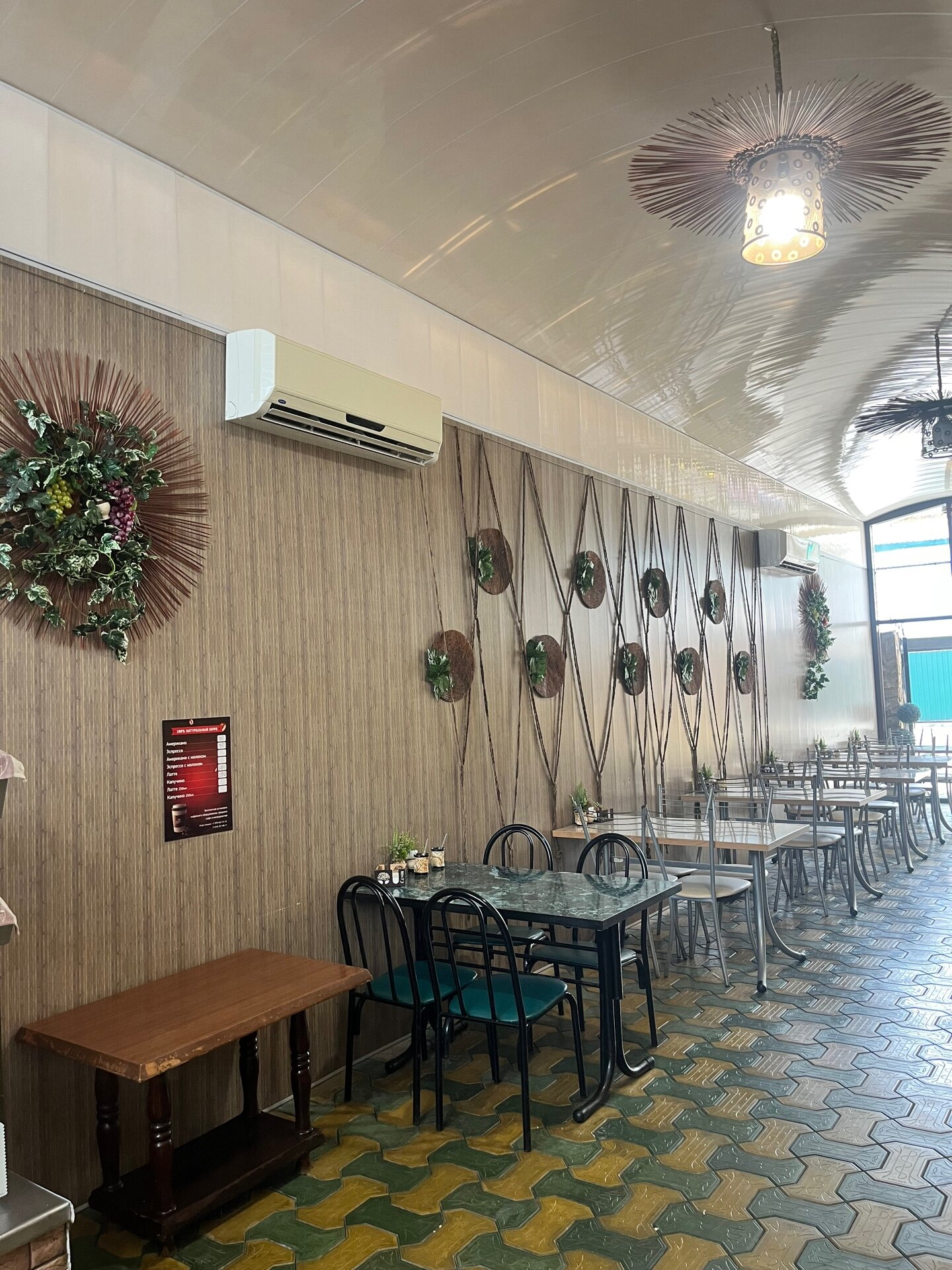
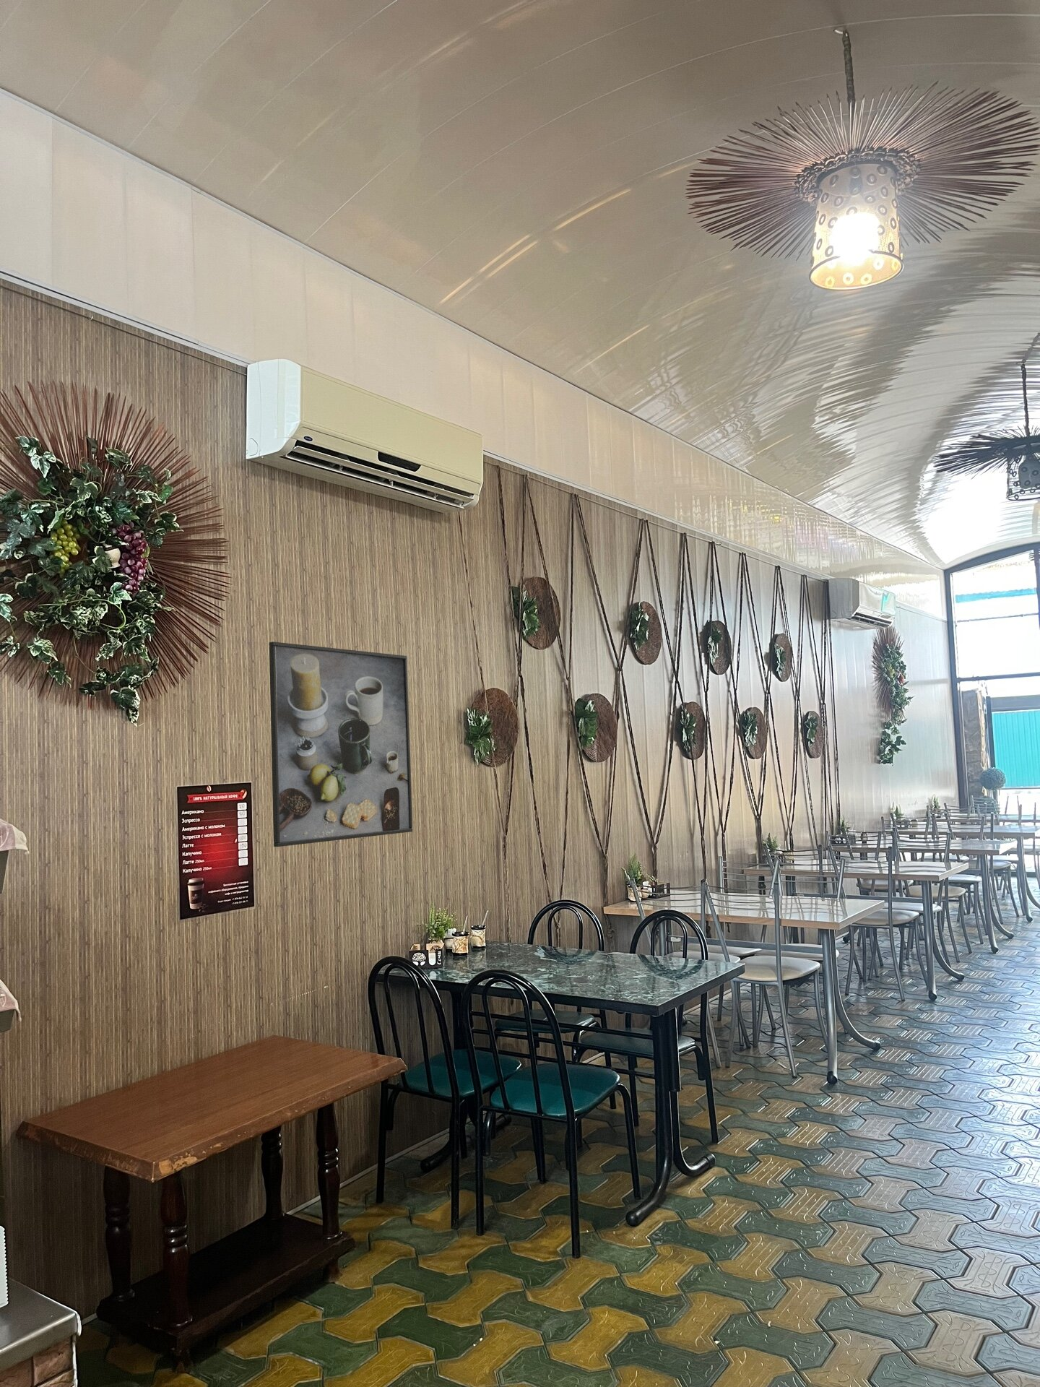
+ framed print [269,641,413,847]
